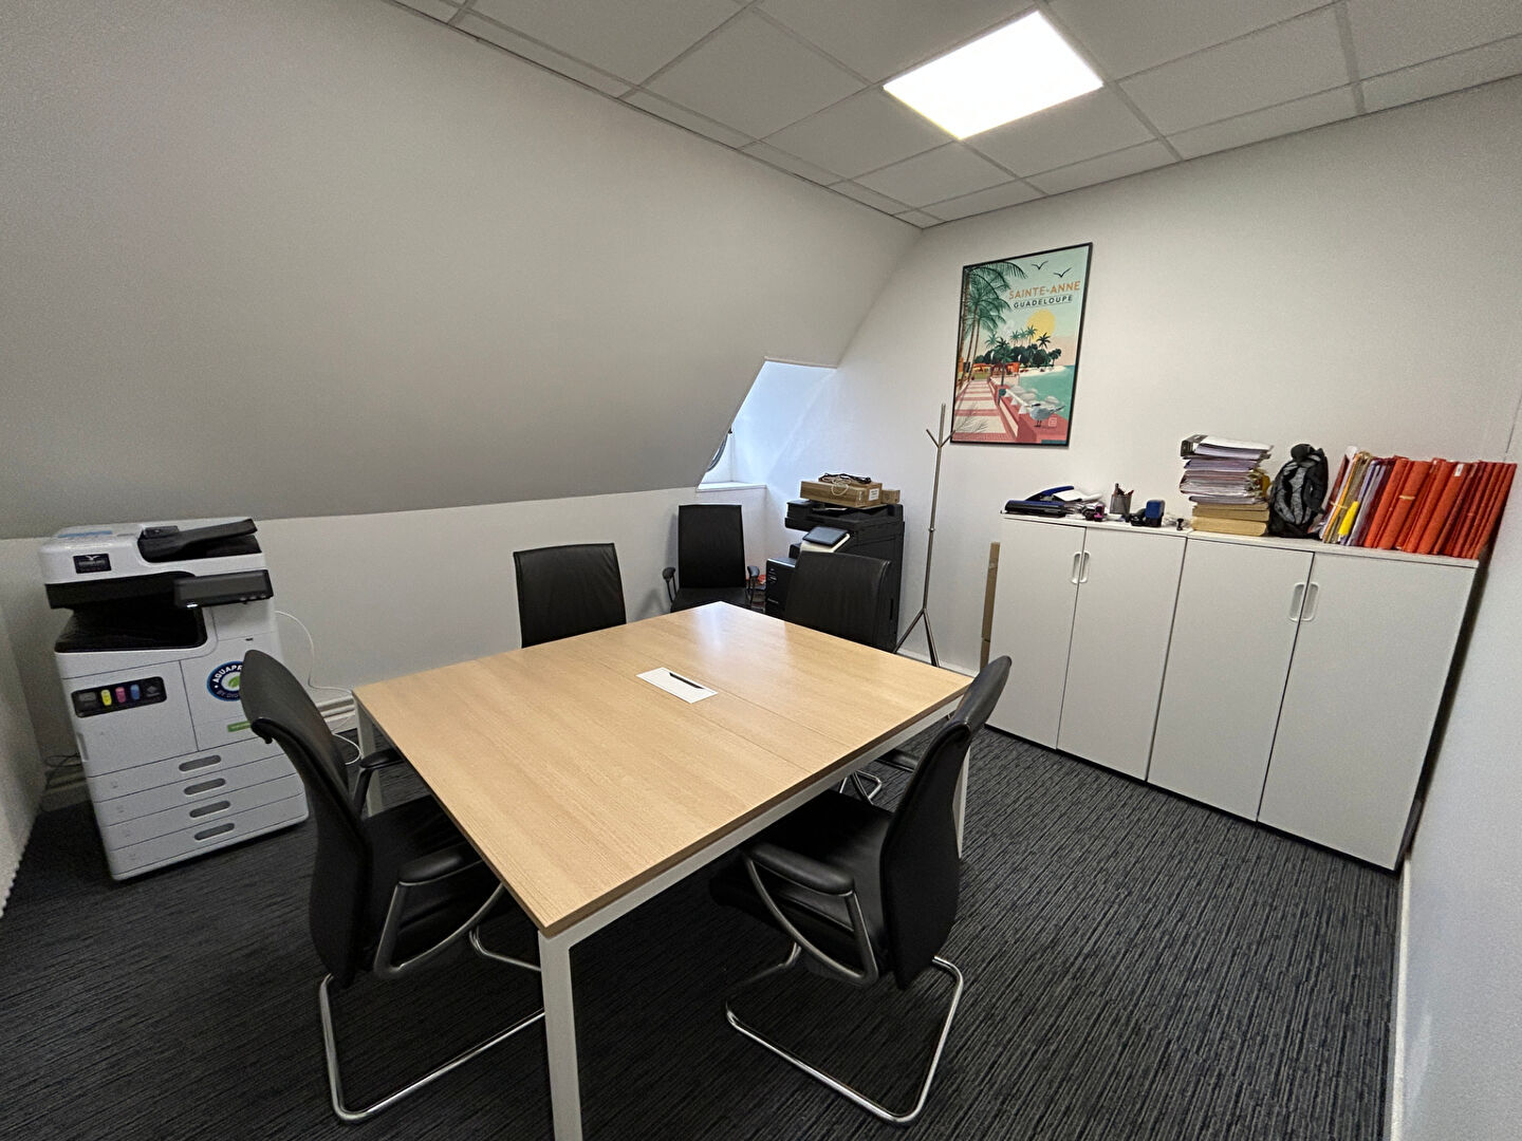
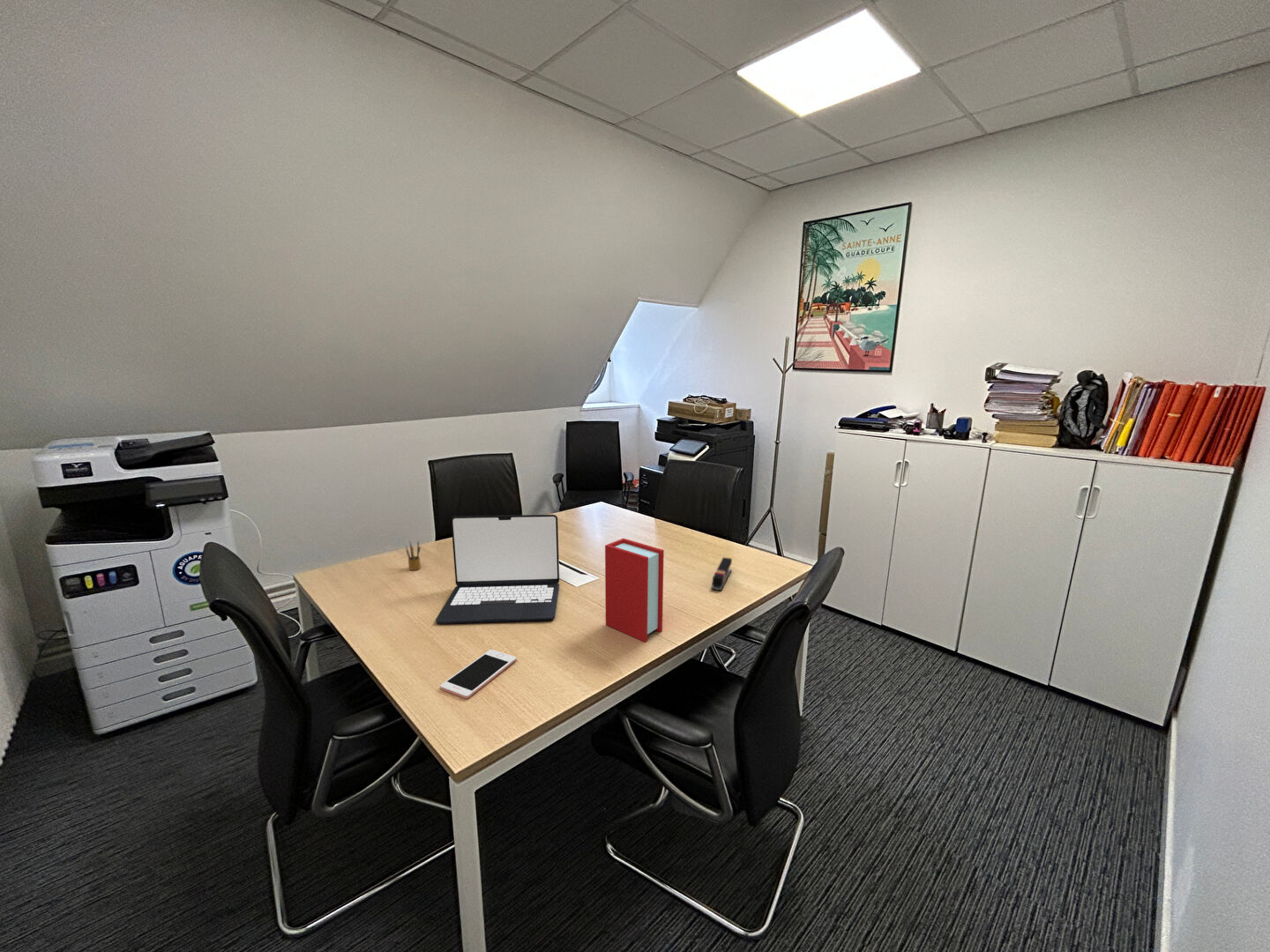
+ laptop [435,514,560,625]
+ stapler [711,556,733,591]
+ book [604,538,665,643]
+ pencil box [405,539,422,571]
+ cell phone [439,649,518,700]
